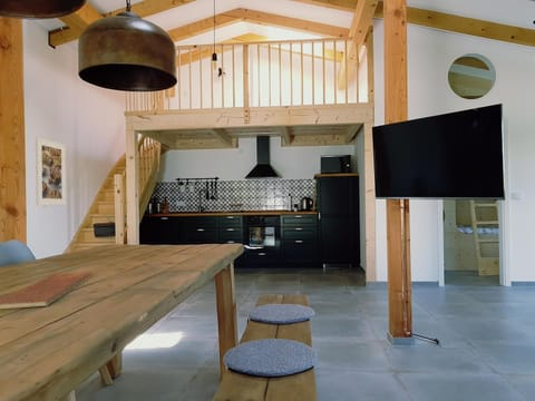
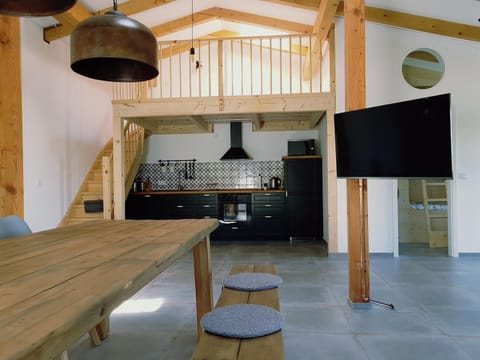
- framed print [35,136,67,206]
- chopping board [0,271,93,310]
